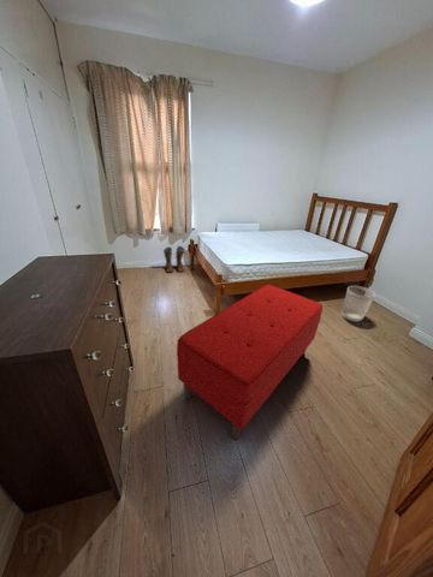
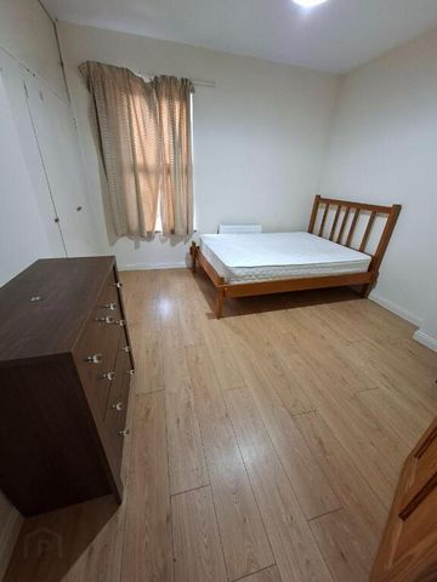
- wastebasket [340,285,376,323]
- boots [162,245,191,274]
- bench [176,284,324,441]
